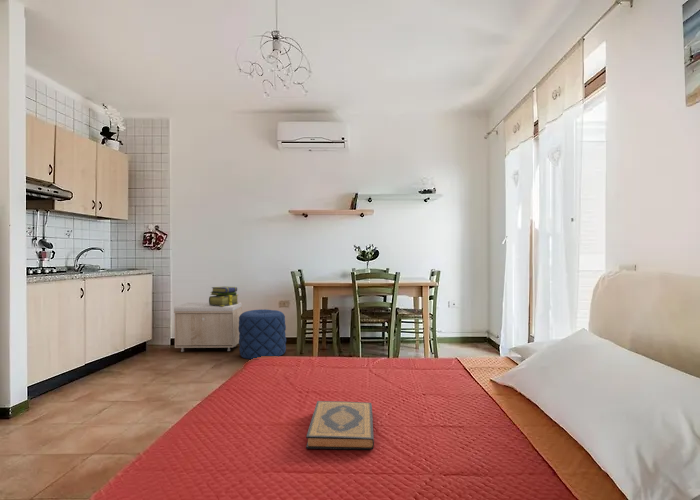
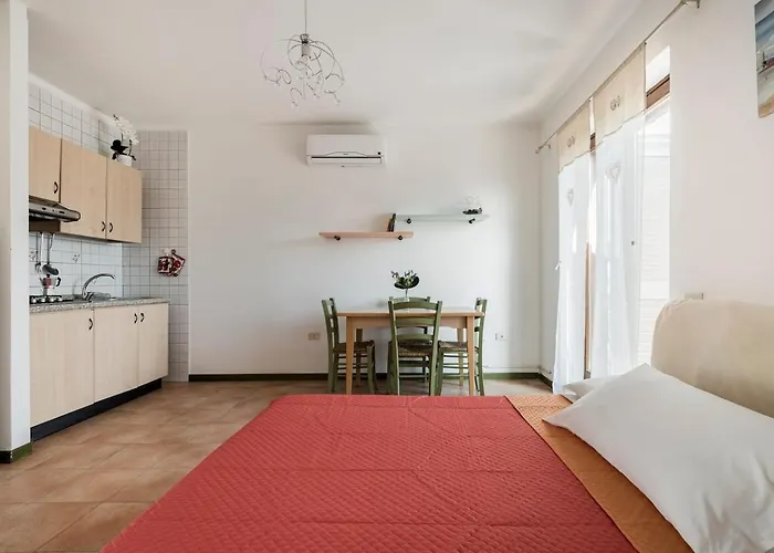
- stack of books [208,285,239,306]
- hardback book [305,400,375,450]
- storage bench [173,302,243,353]
- pouf [238,308,287,360]
